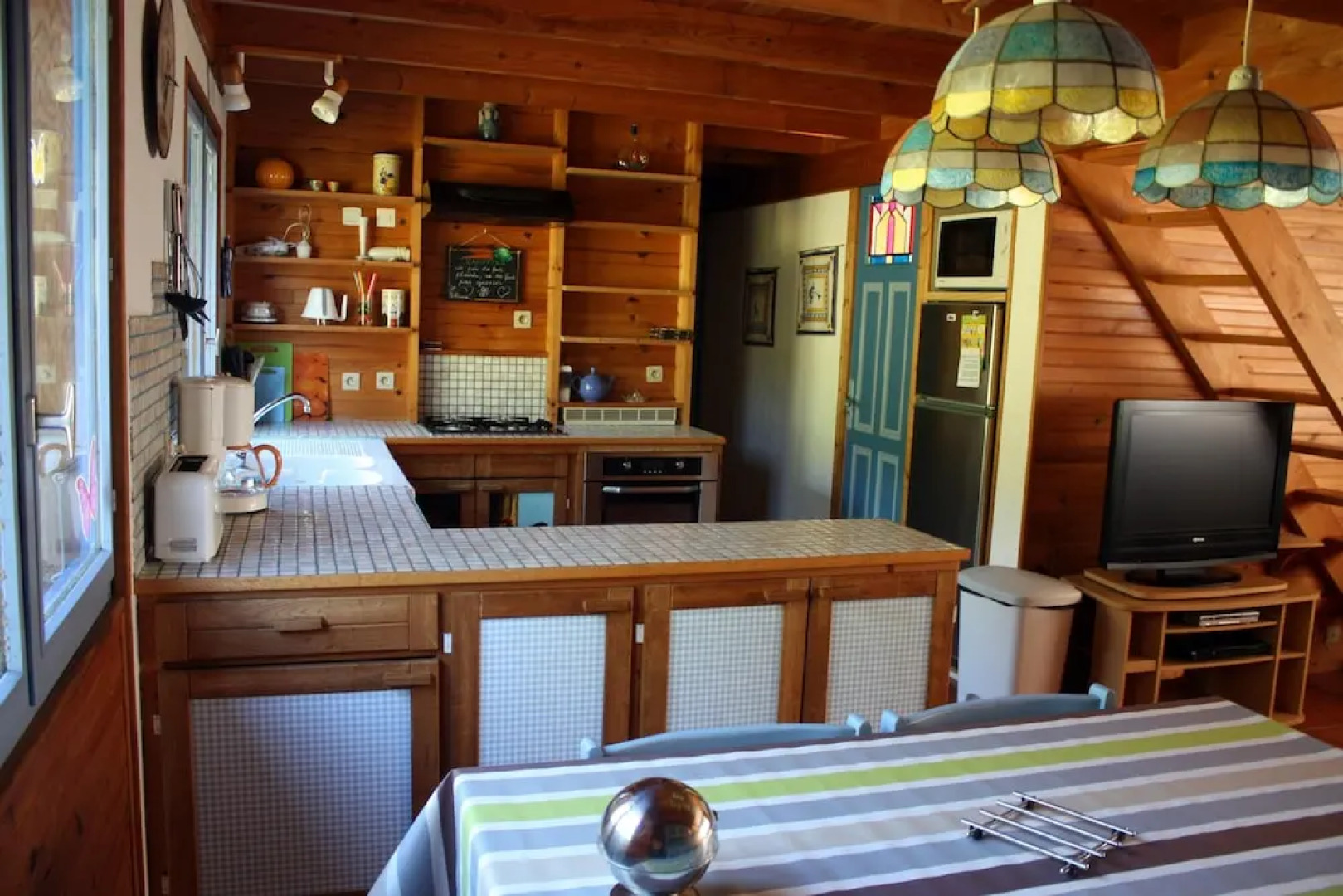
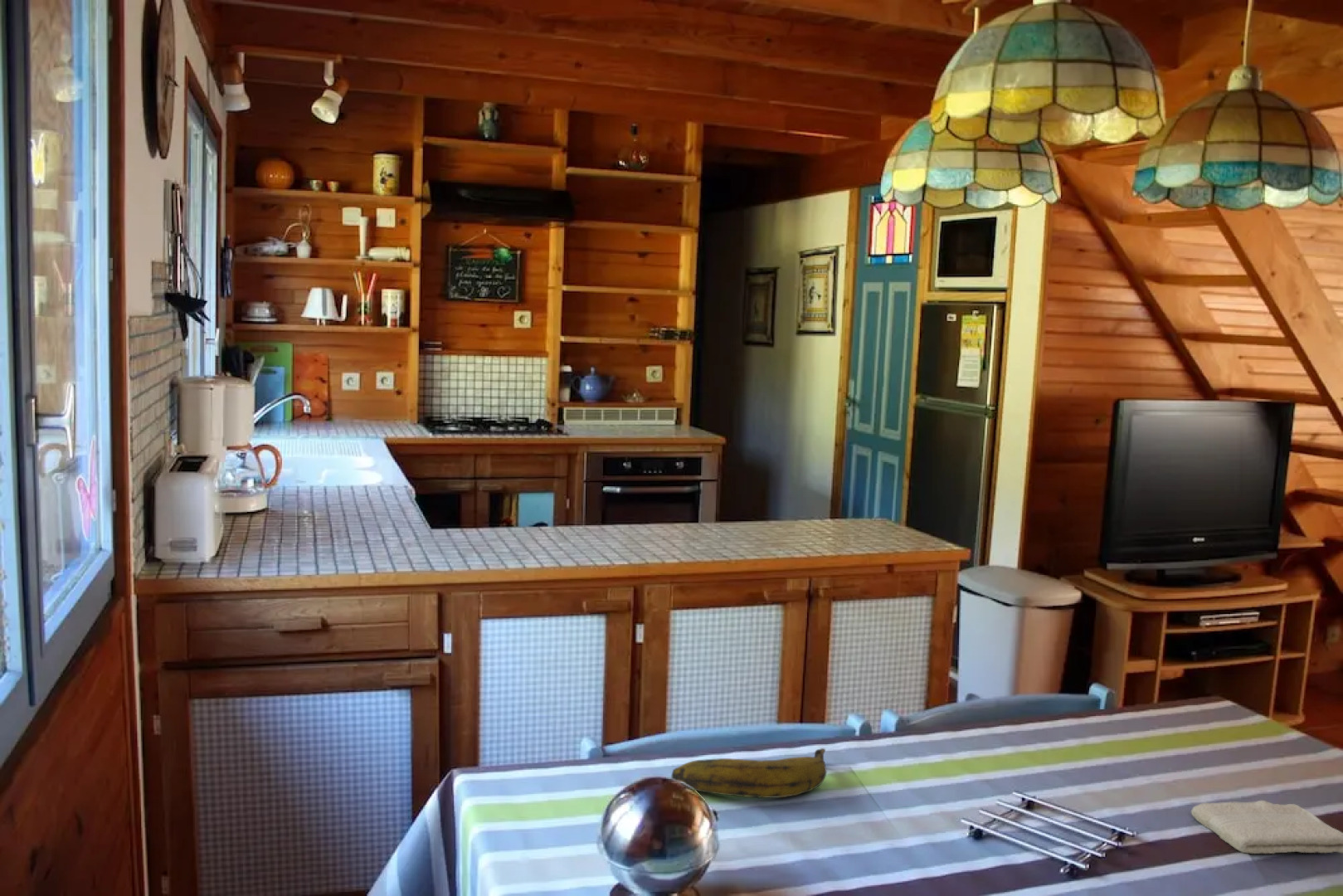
+ banana [670,747,828,799]
+ washcloth [1190,800,1343,855]
